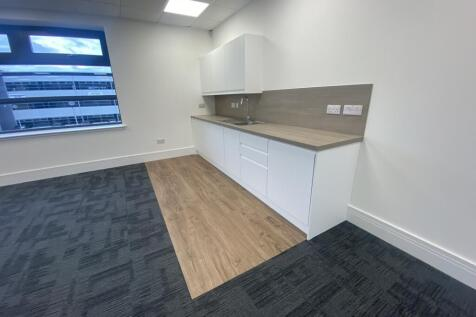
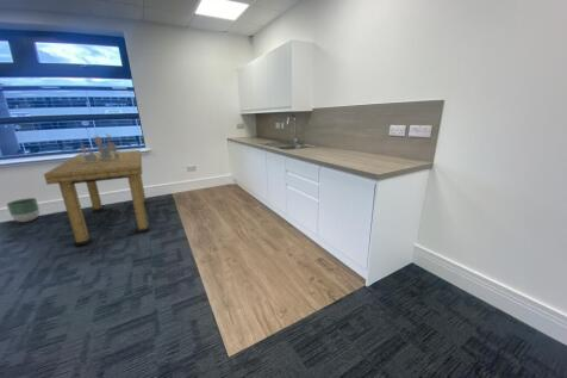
+ decorative sculpture [79,132,120,162]
+ dining table [43,149,151,248]
+ planter [6,197,40,223]
